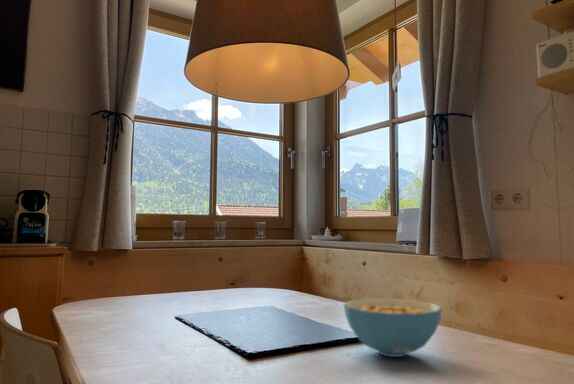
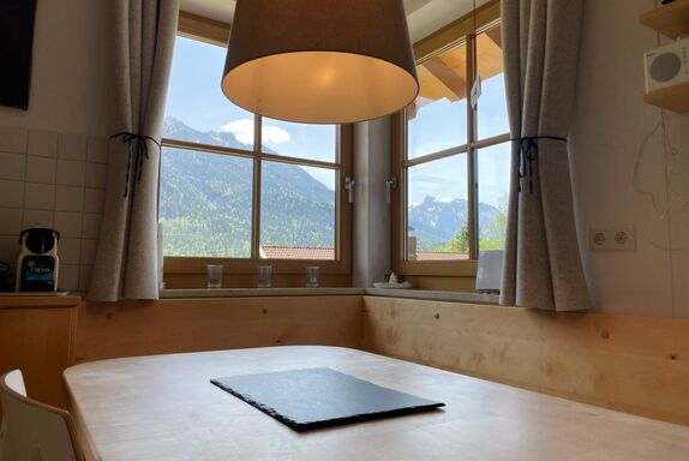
- cereal bowl [343,297,443,358]
